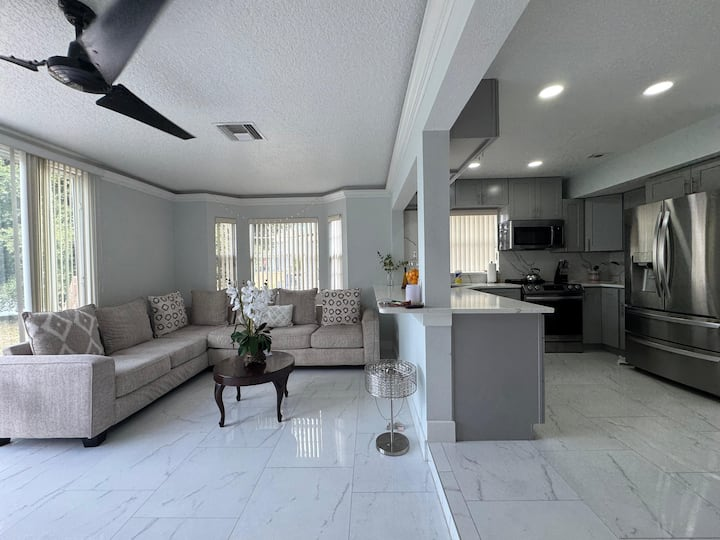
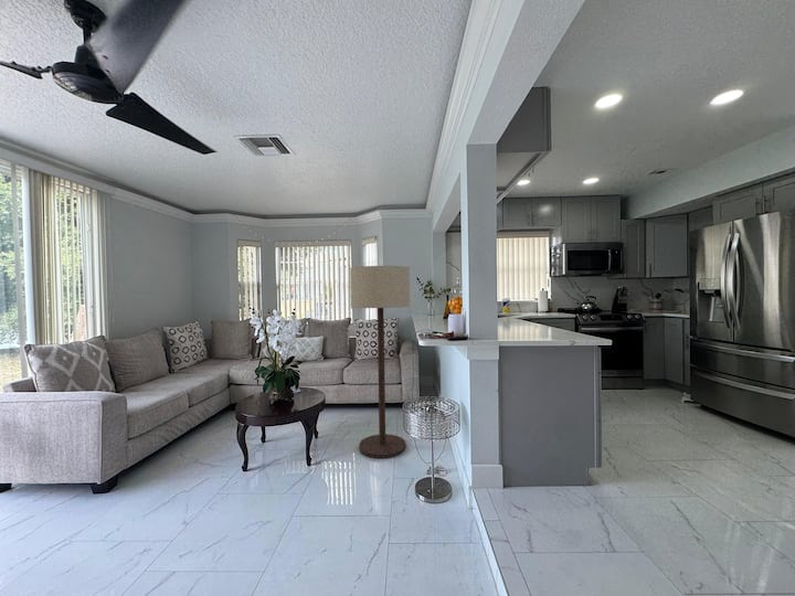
+ floor lamp [349,265,411,459]
